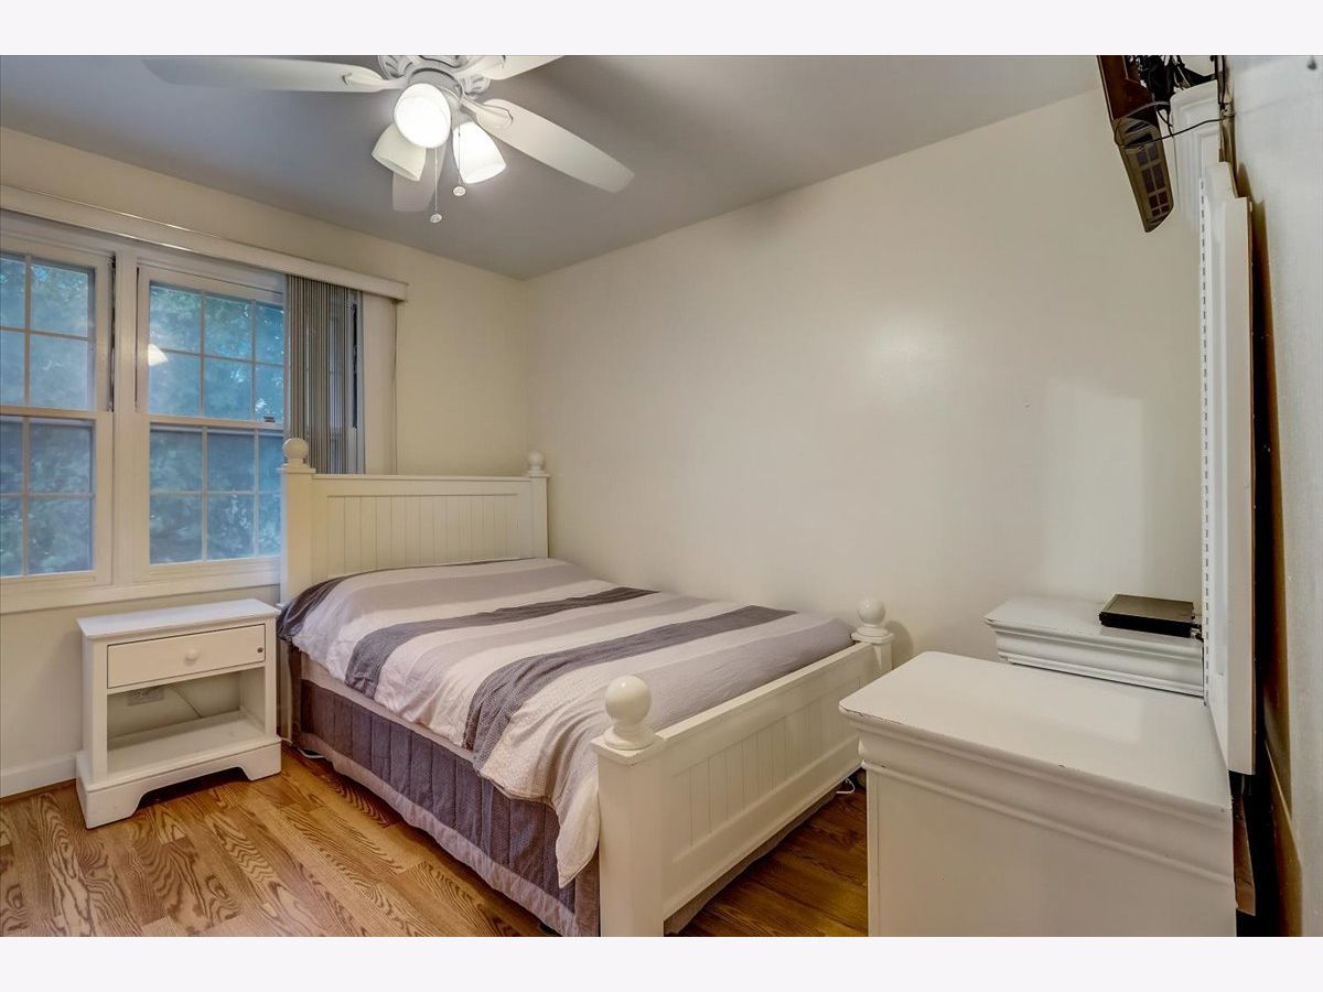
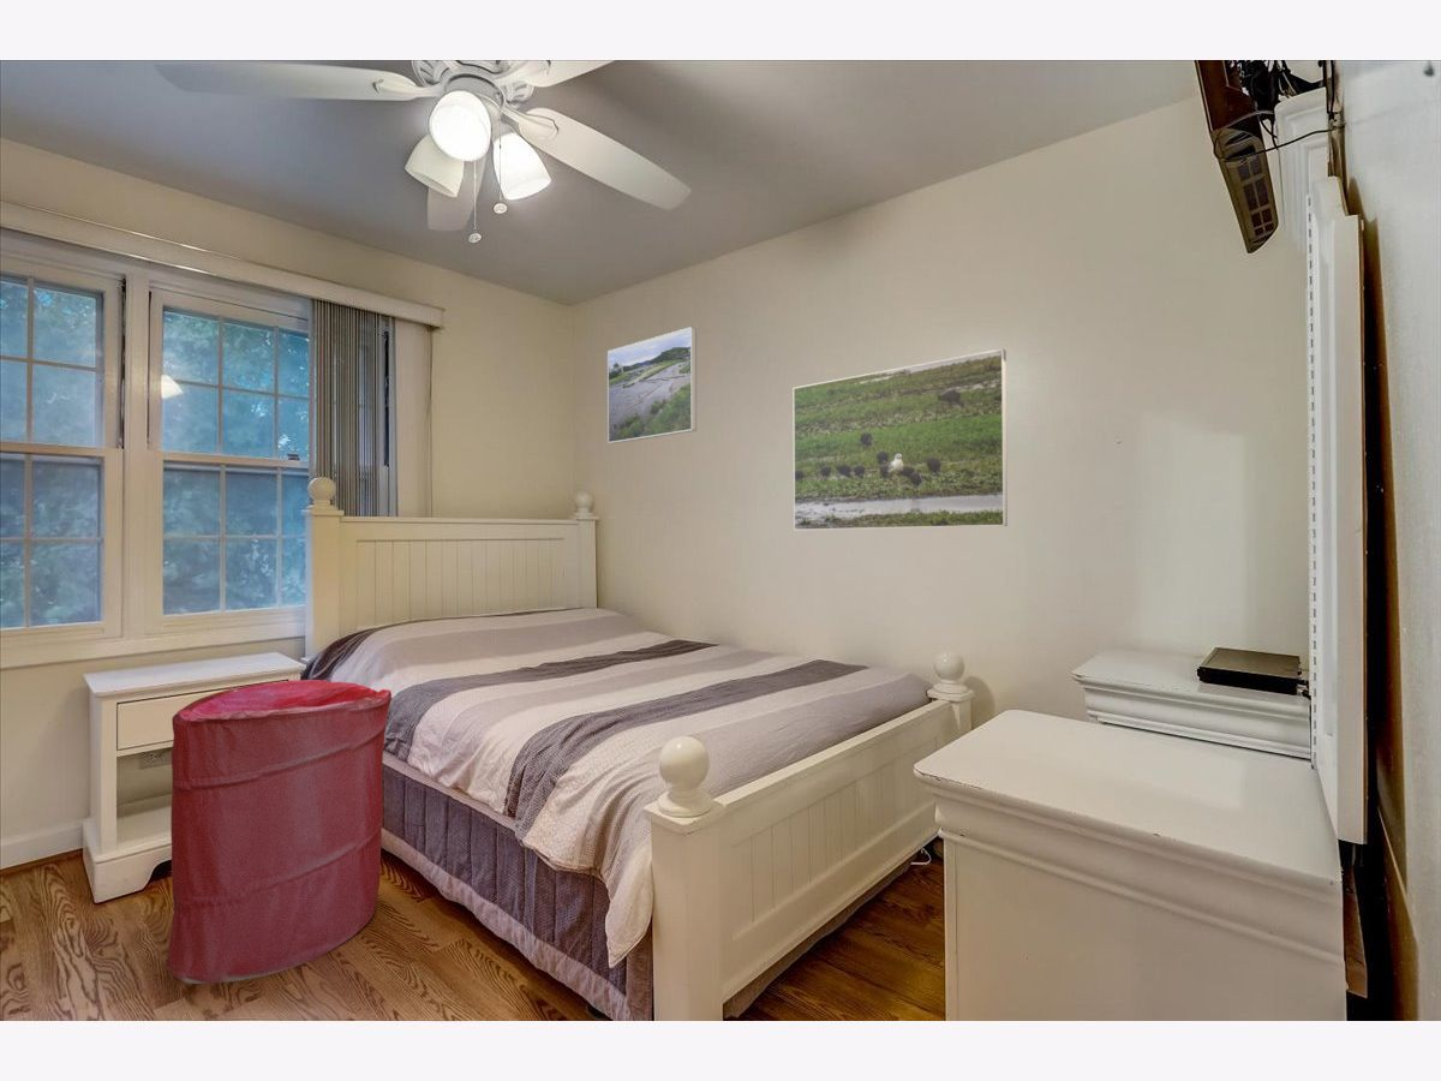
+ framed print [606,326,698,444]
+ laundry hamper [166,679,393,985]
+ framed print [793,348,1009,532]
